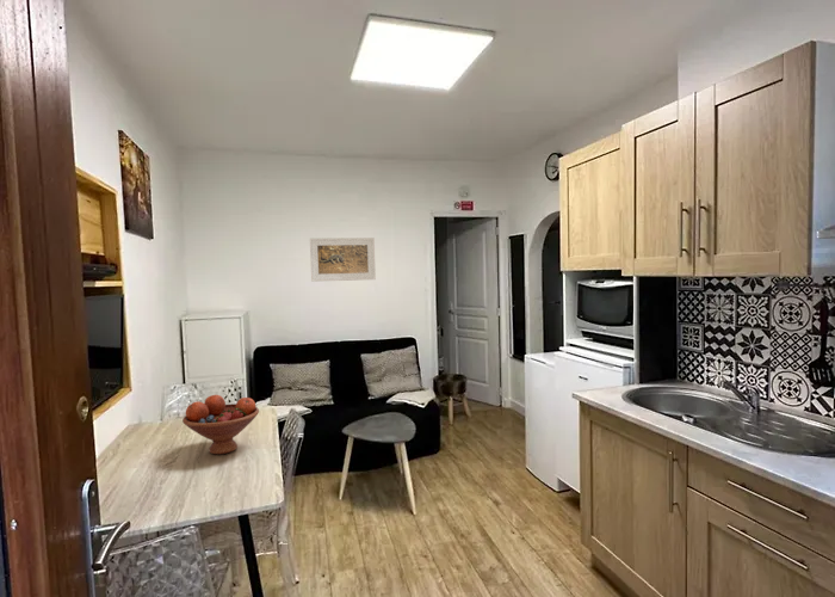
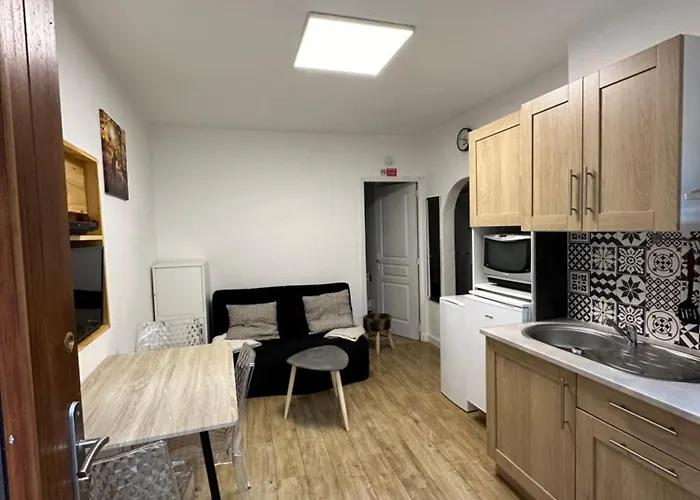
- fruit bowl [181,394,260,456]
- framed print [309,236,377,283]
